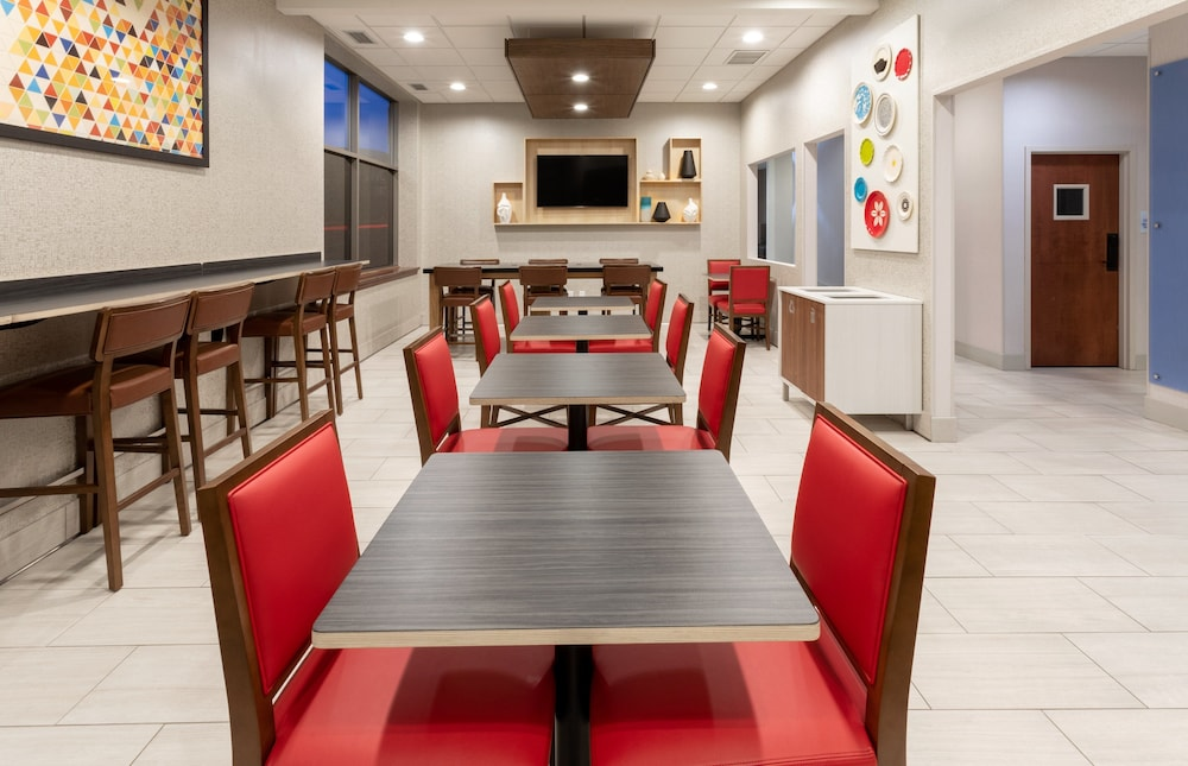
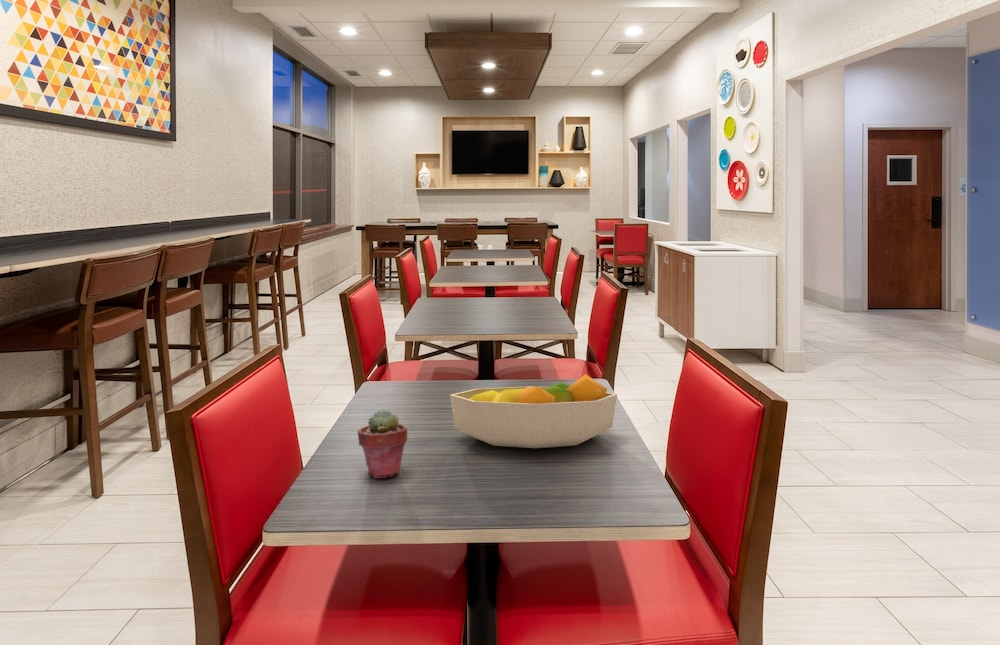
+ potted succulent [357,409,409,479]
+ fruit bowl [449,373,618,449]
